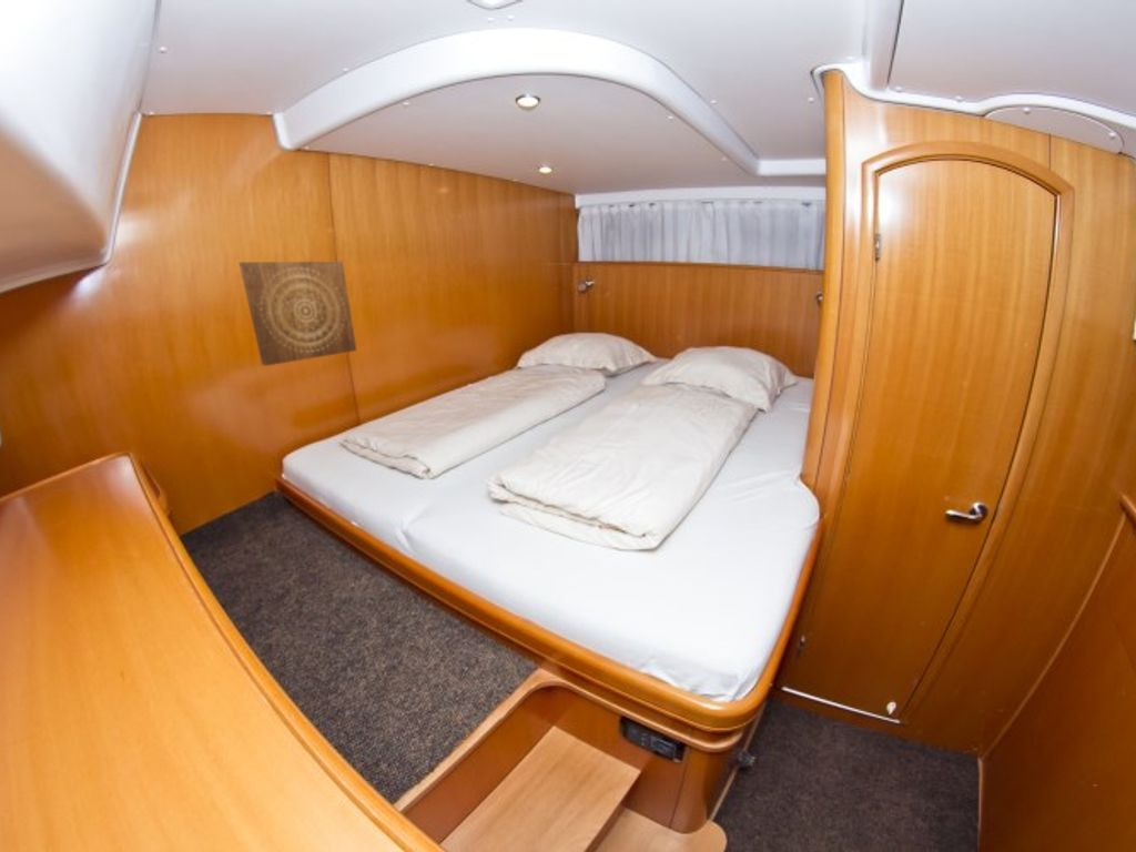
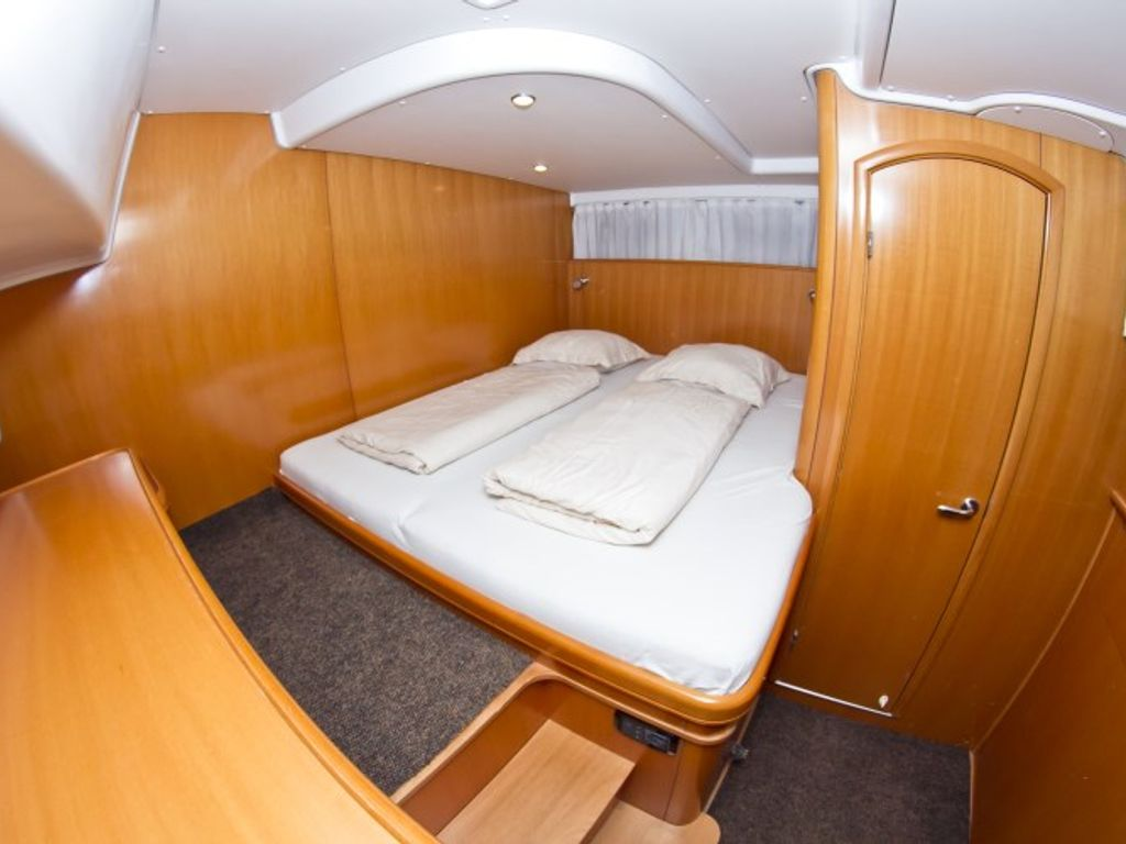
- wall art [239,260,357,367]
